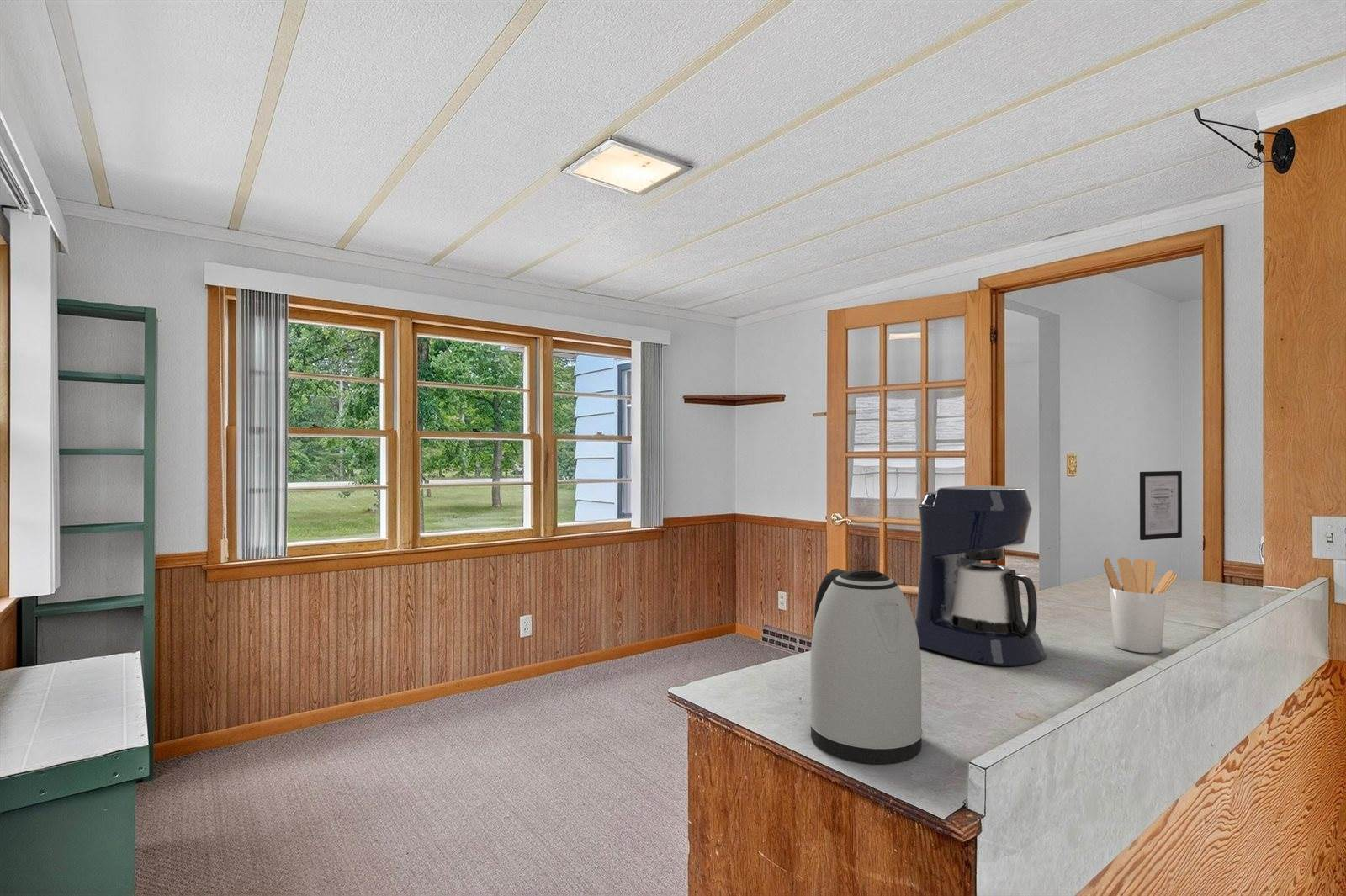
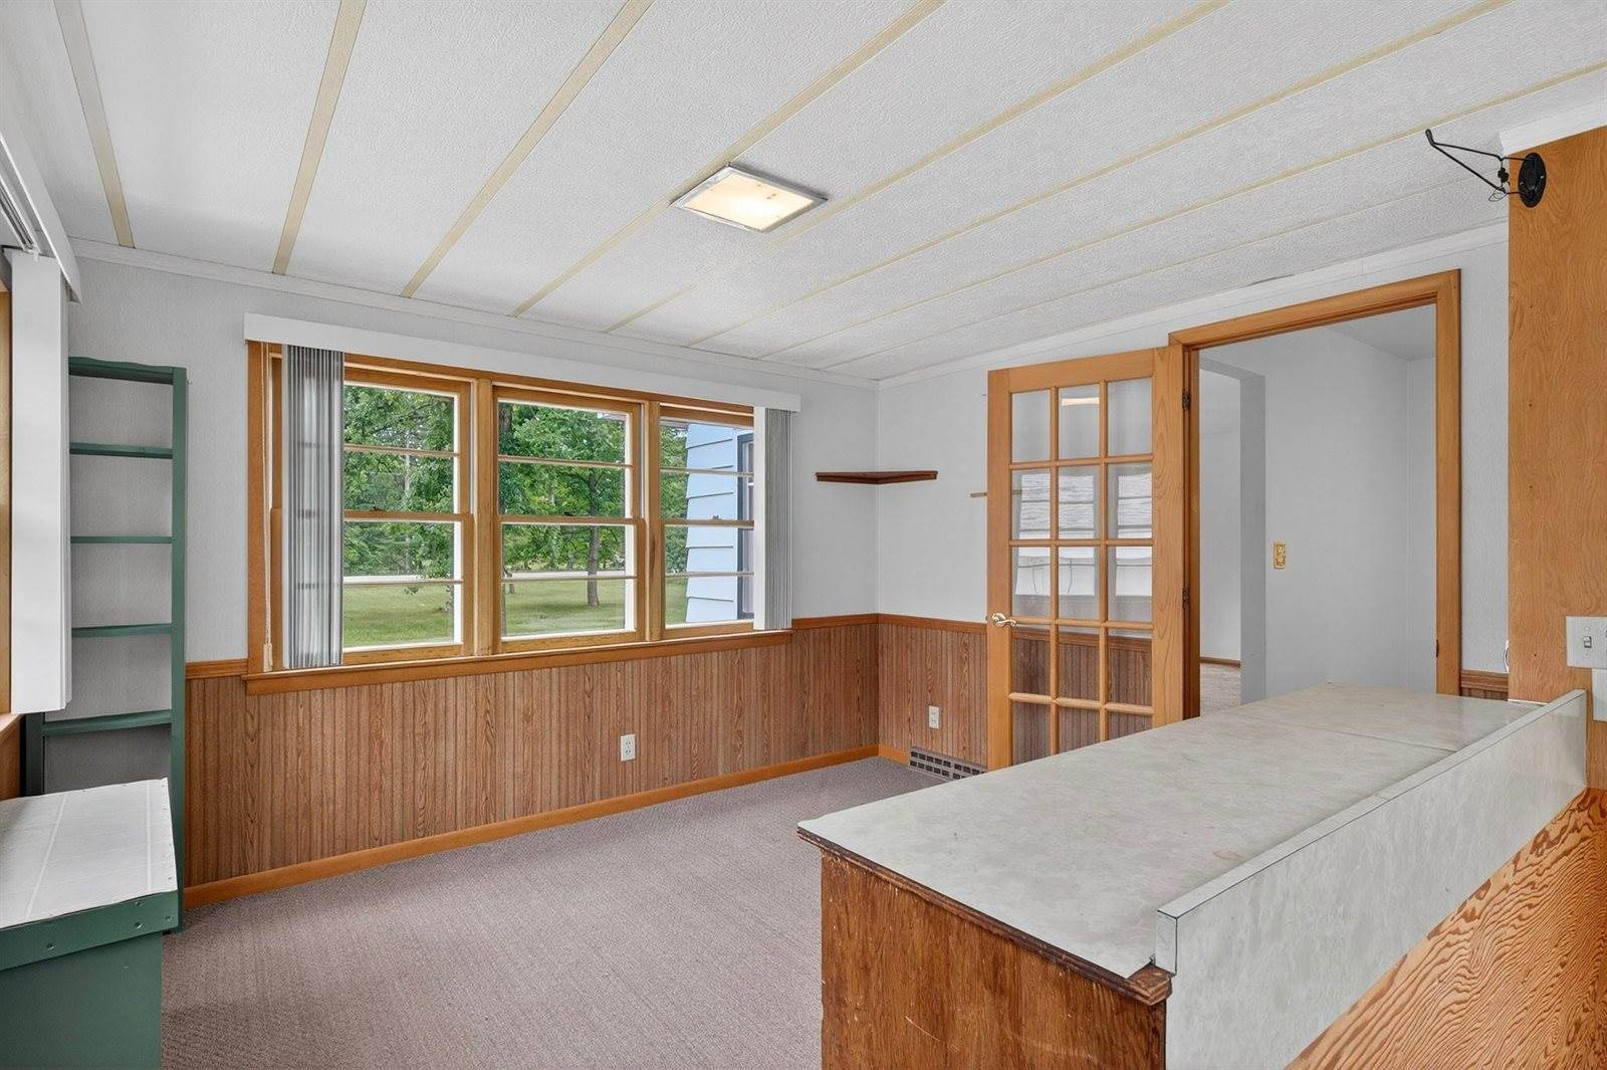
- utensil holder [1103,557,1179,654]
- kettle [809,568,924,766]
- wall art [1139,470,1183,541]
- coffee maker [914,485,1047,667]
